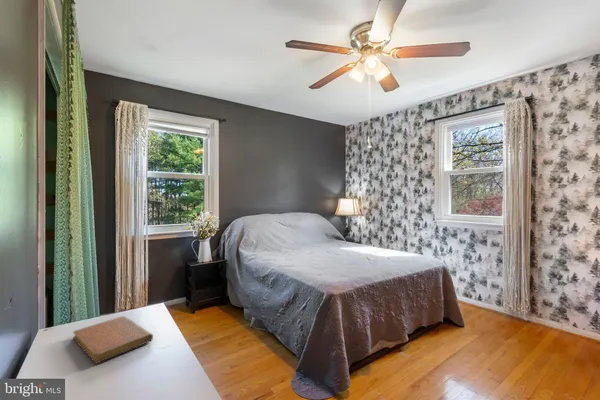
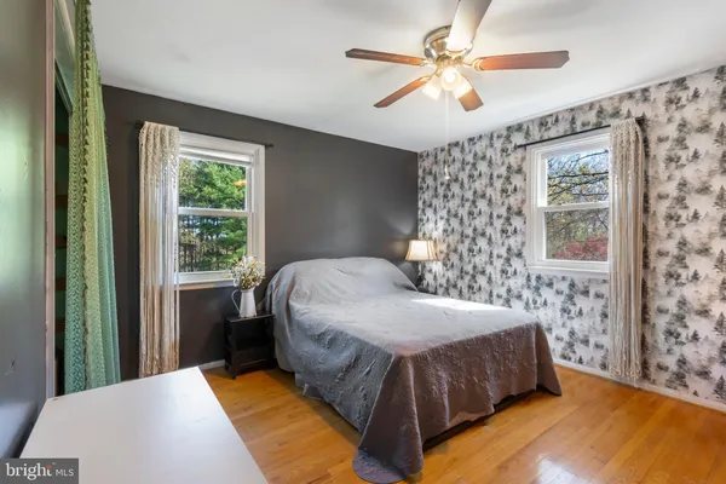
- notebook [72,315,154,364]
